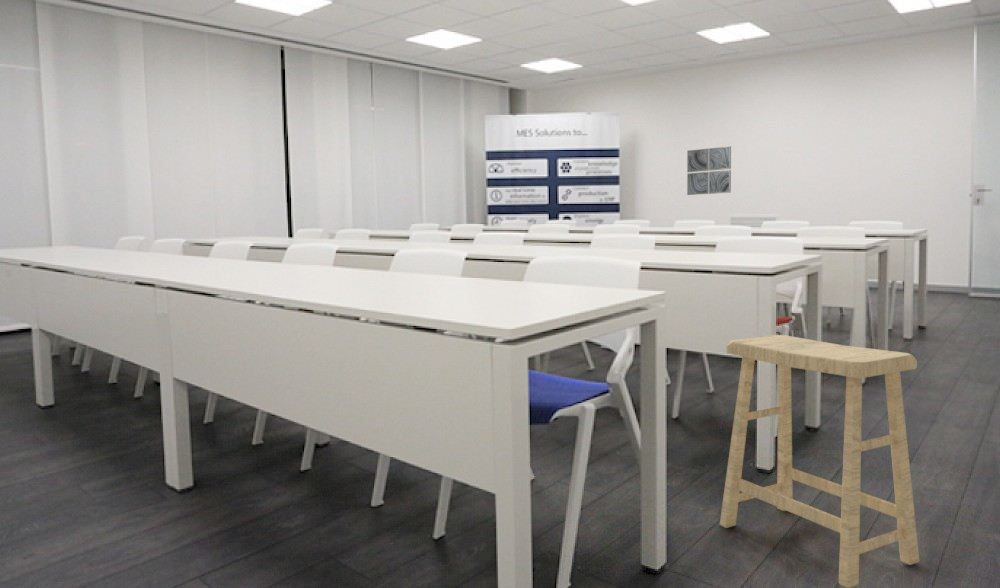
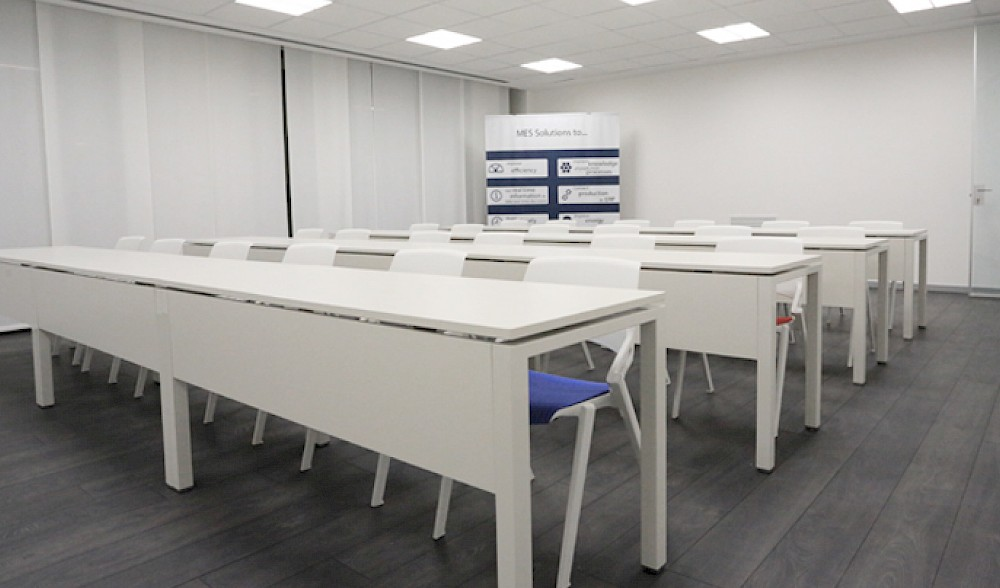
- wall art [686,145,732,196]
- stool [719,334,920,588]
